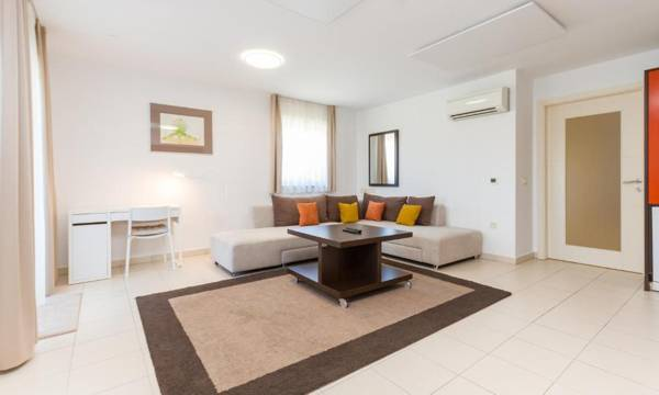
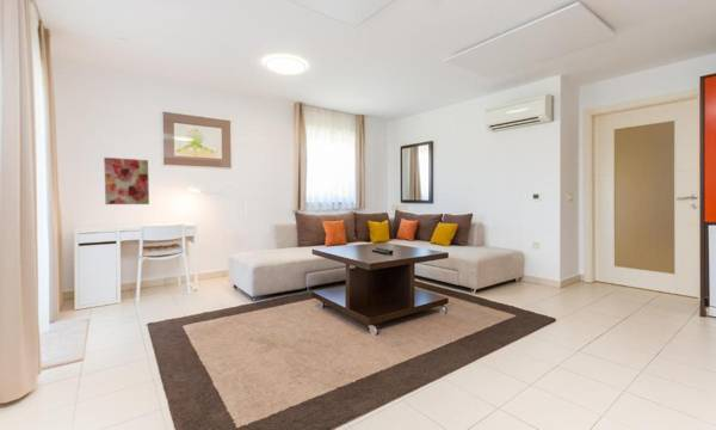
+ wall art [103,156,150,205]
